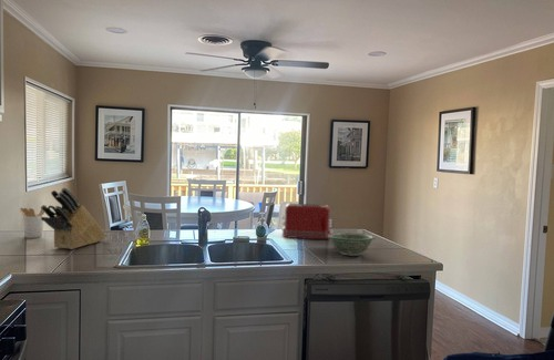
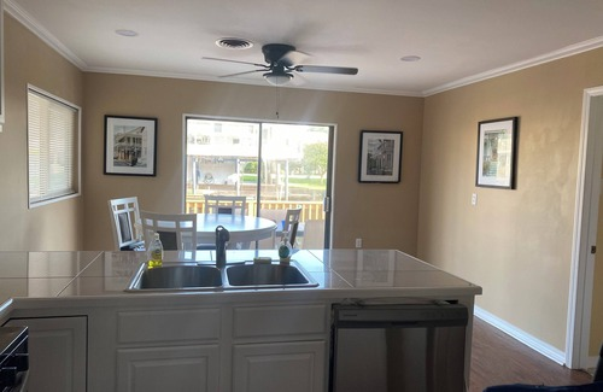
- knife block [40,187,107,250]
- toaster [280,203,331,240]
- utensil holder [19,204,48,239]
- bowl [328,232,377,257]
